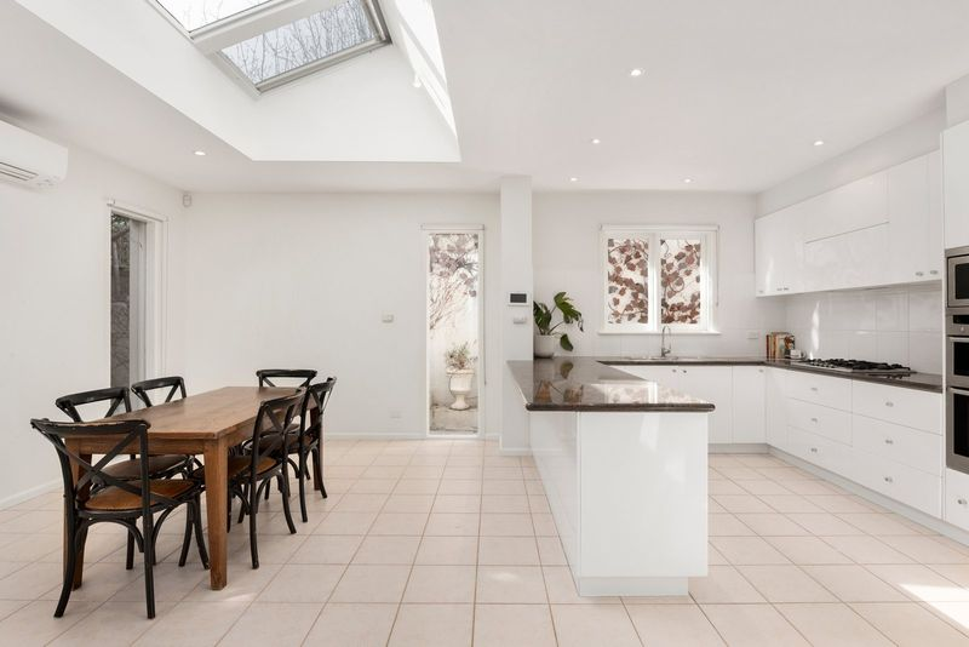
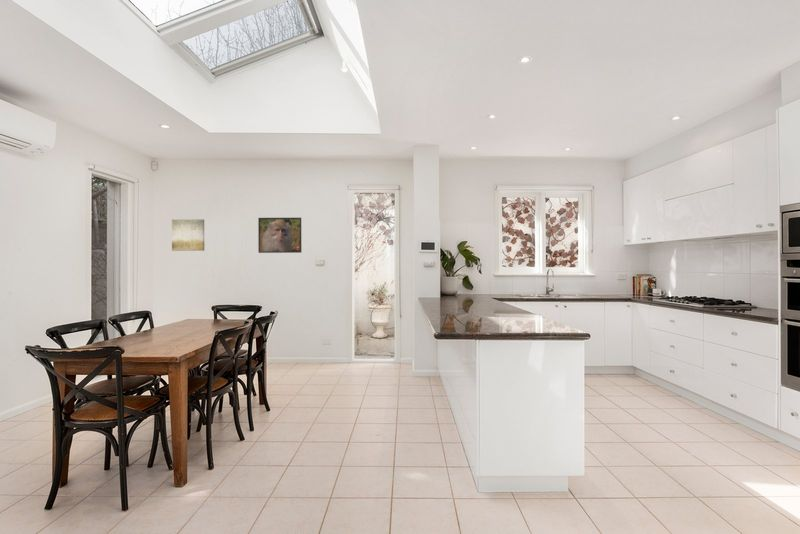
+ wall art [171,218,205,252]
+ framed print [257,217,302,254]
